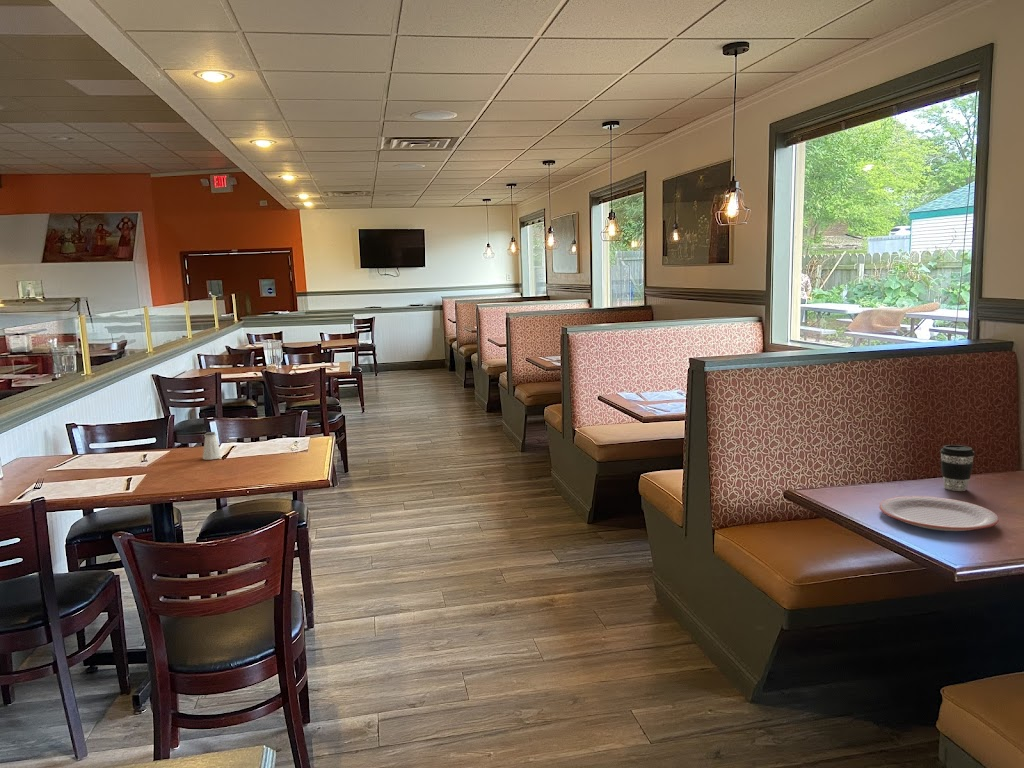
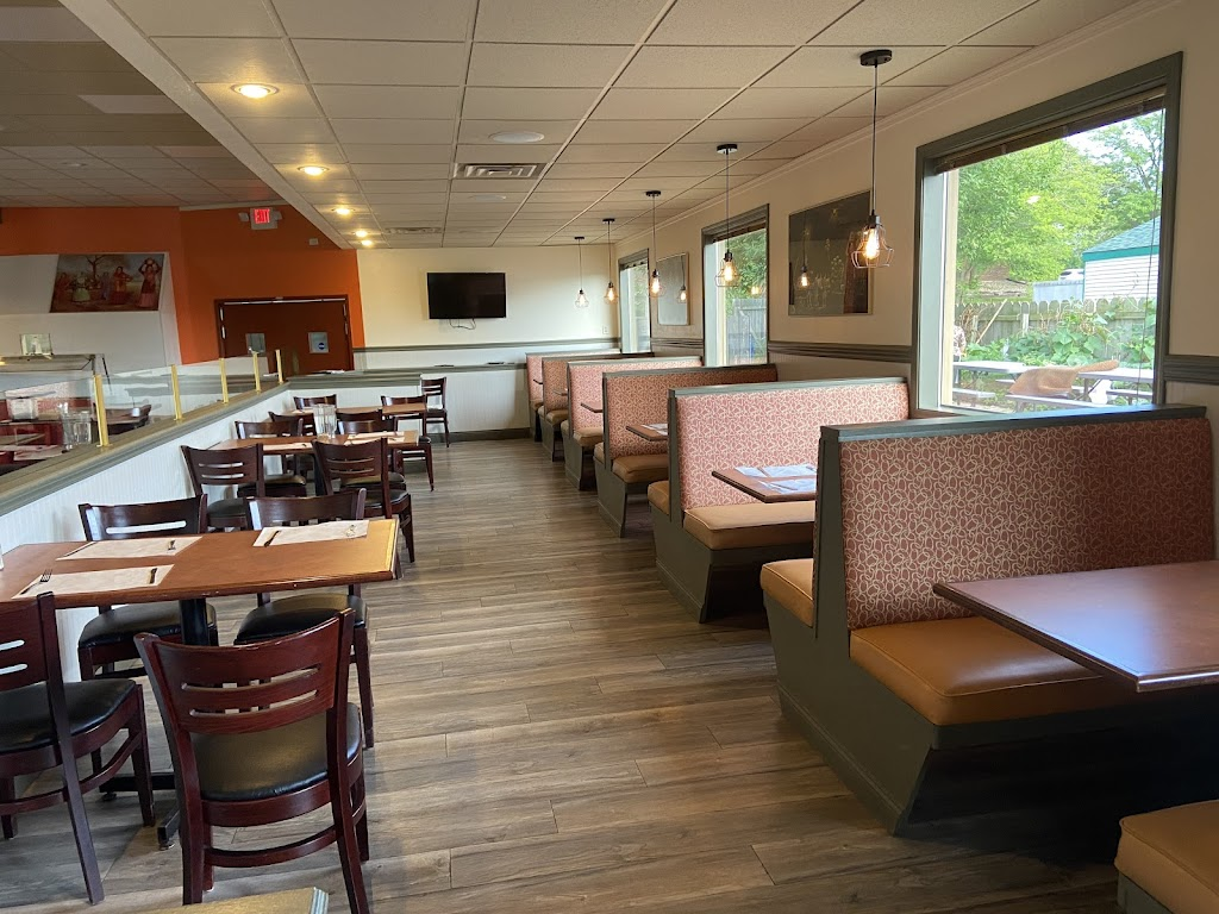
- saltshaker [202,431,223,461]
- coffee cup [939,444,976,492]
- plate [878,495,1000,532]
